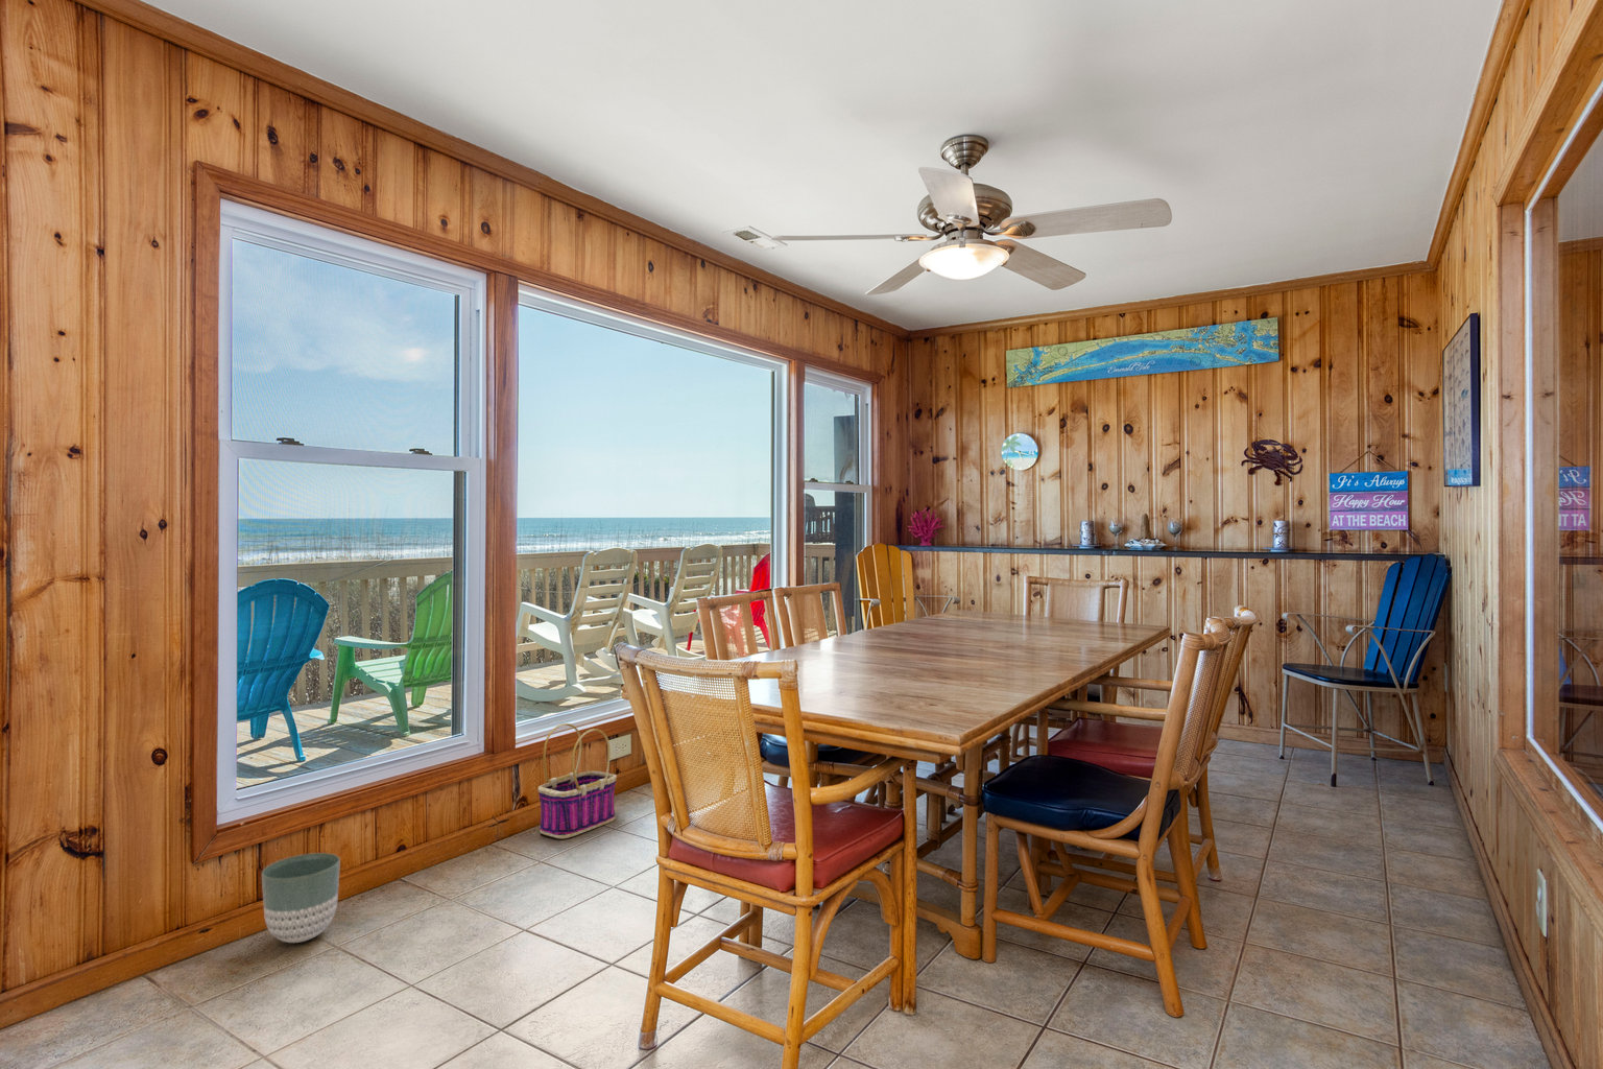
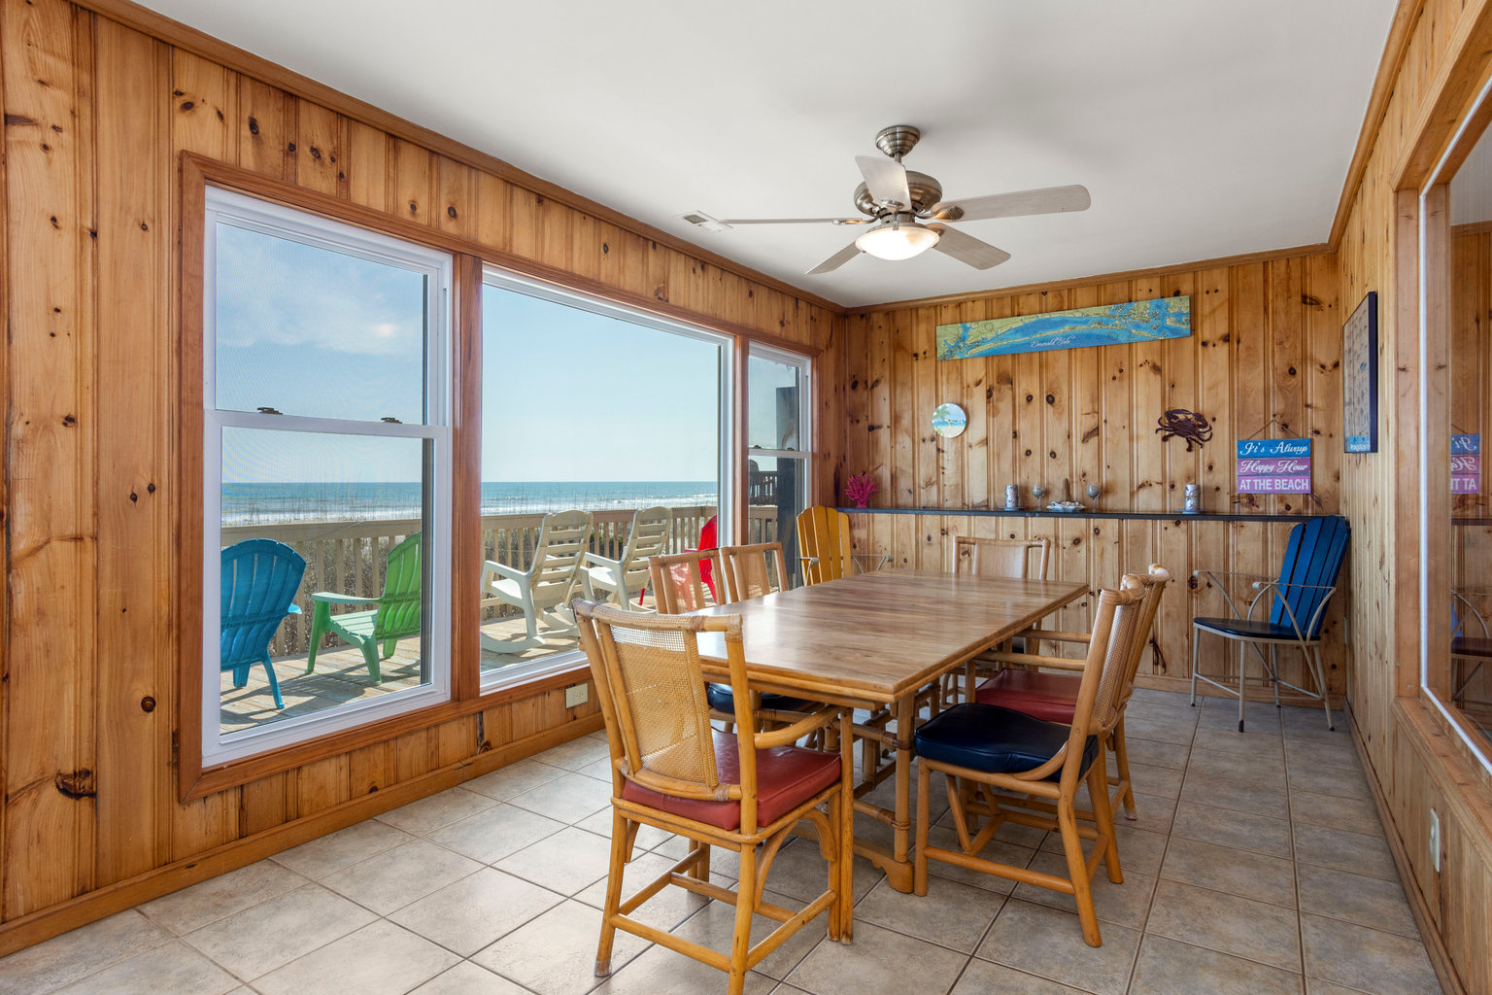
- basket [538,723,618,840]
- planter [261,852,341,944]
